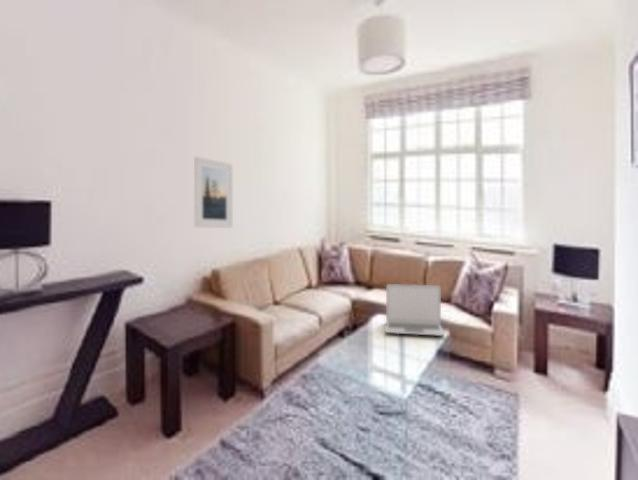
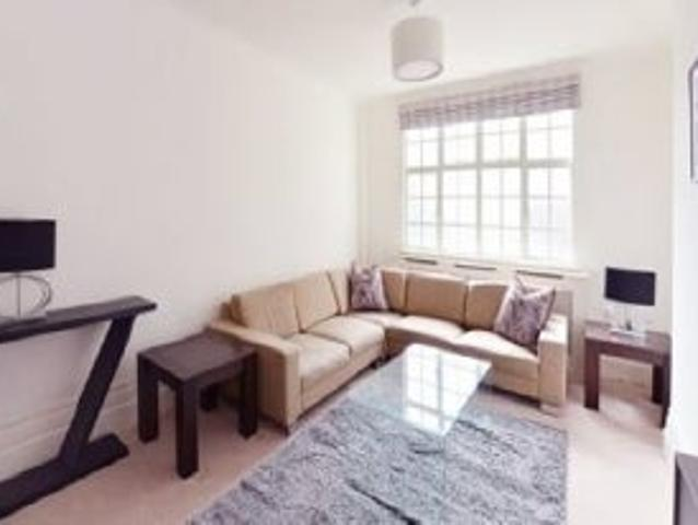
- laptop [384,283,445,337]
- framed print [193,156,234,229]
